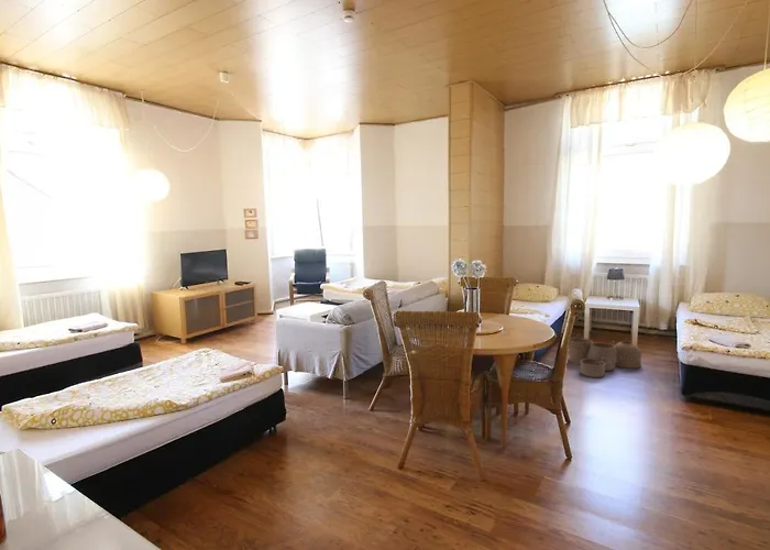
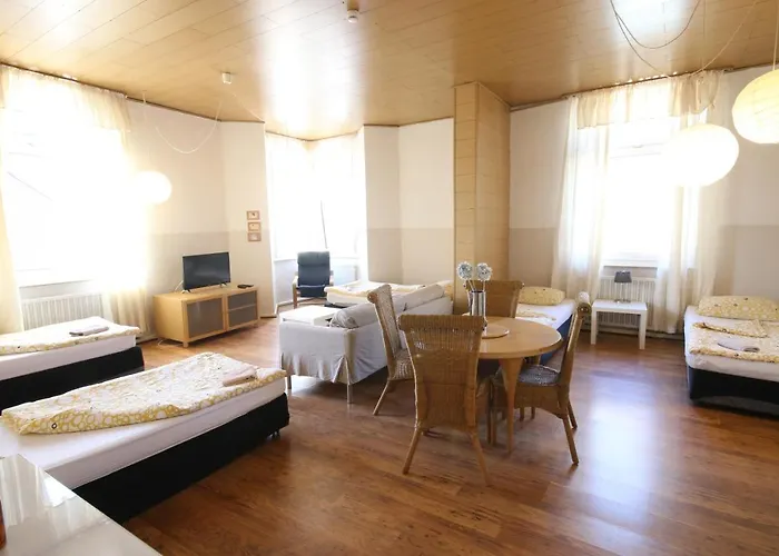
- woven basket [569,333,642,378]
